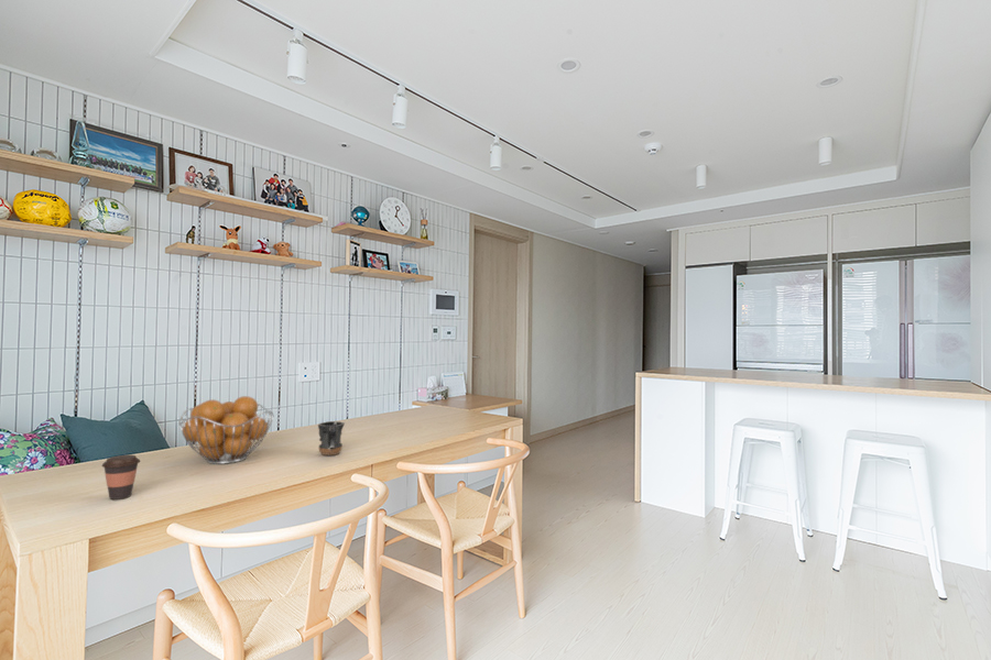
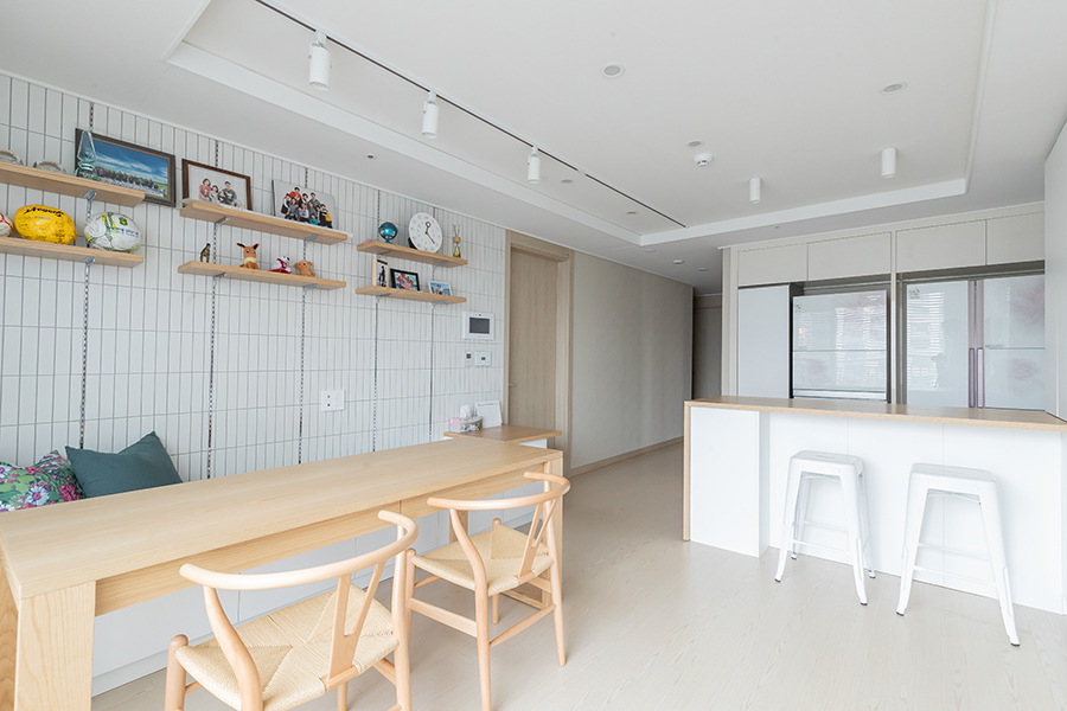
- fruit basket [177,395,274,465]
- coffee cup [100,454,141,501]
- mug [317,420,346,457]
